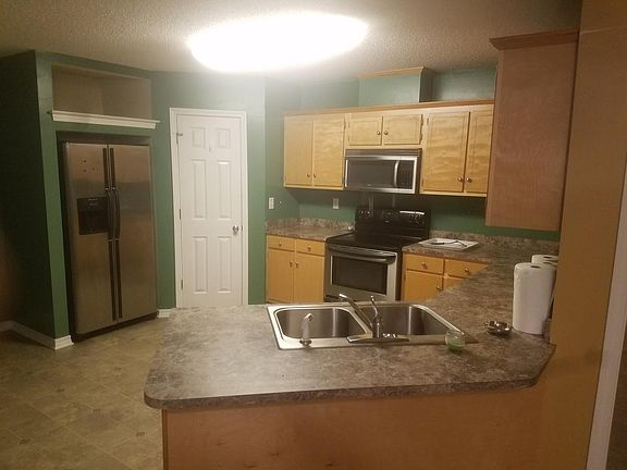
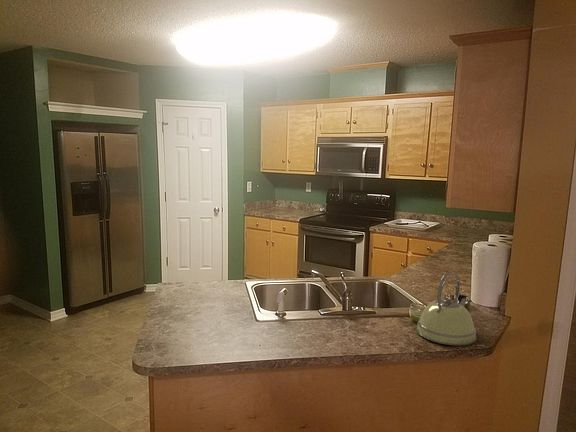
+ kettle [415,270,477,346]
